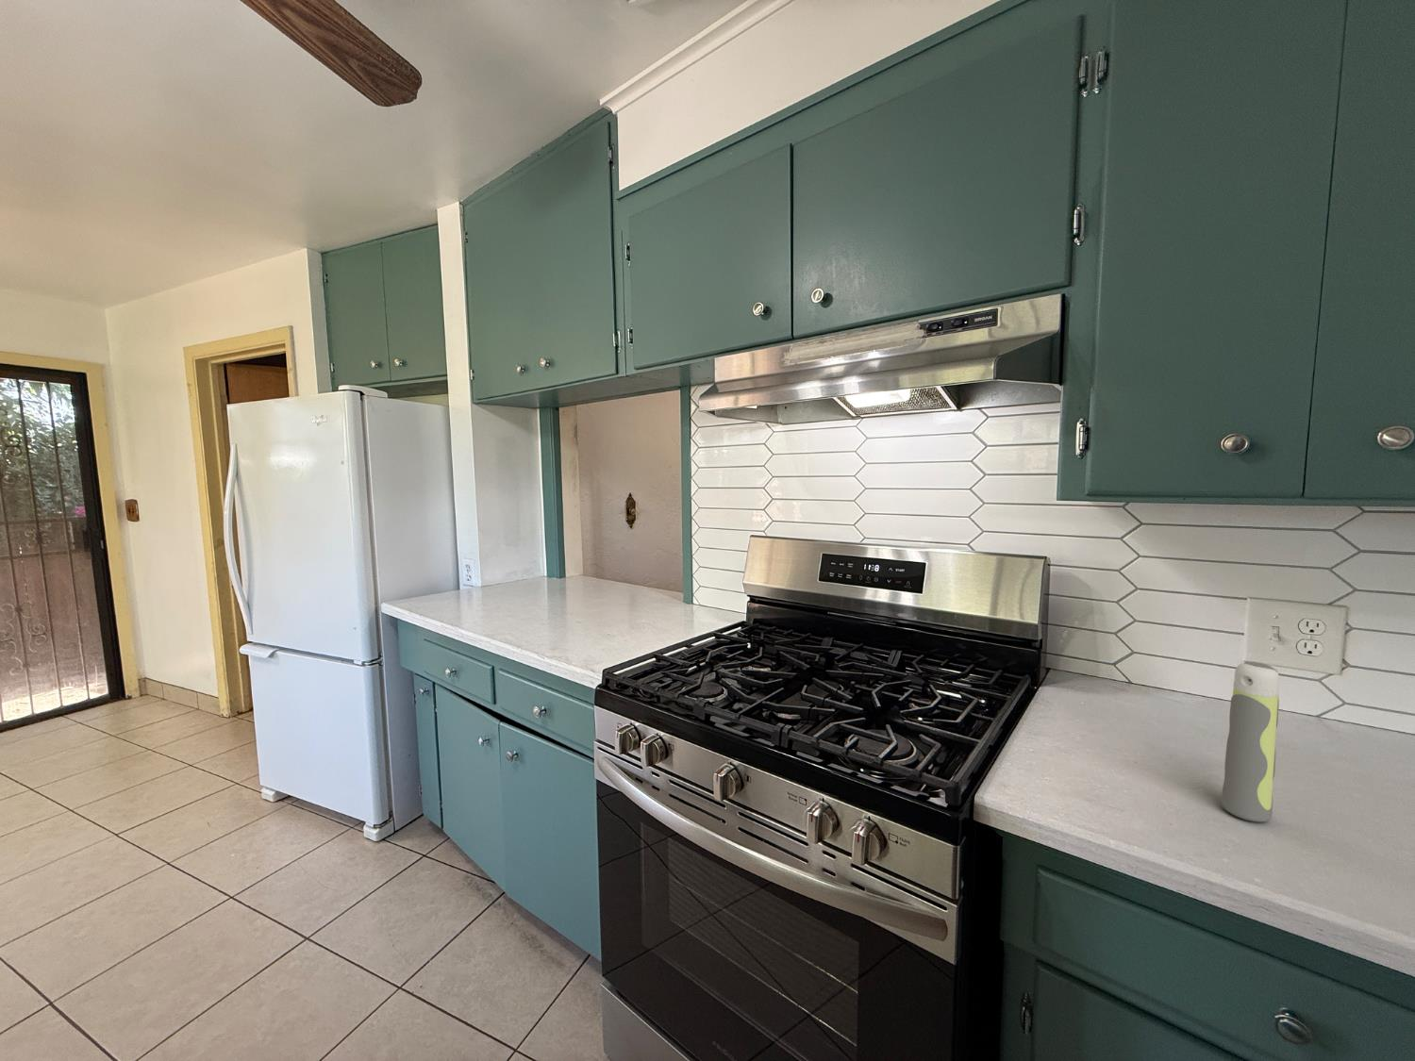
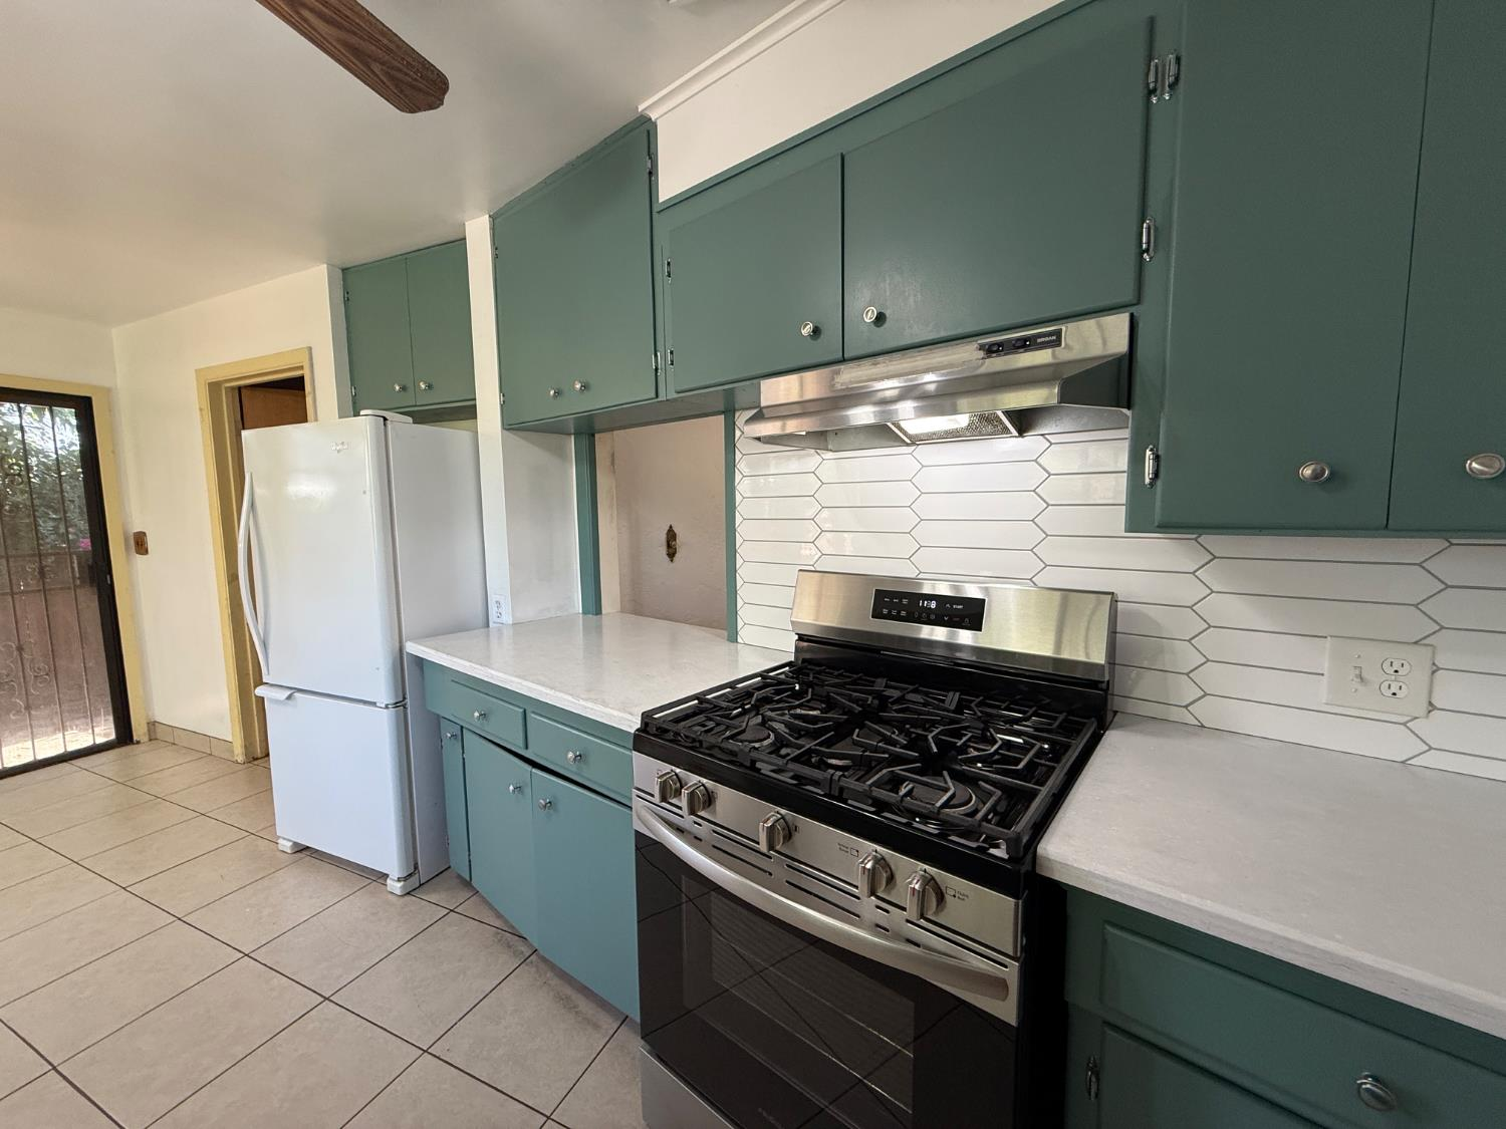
- spray bottle [1221,661,1280,824]
